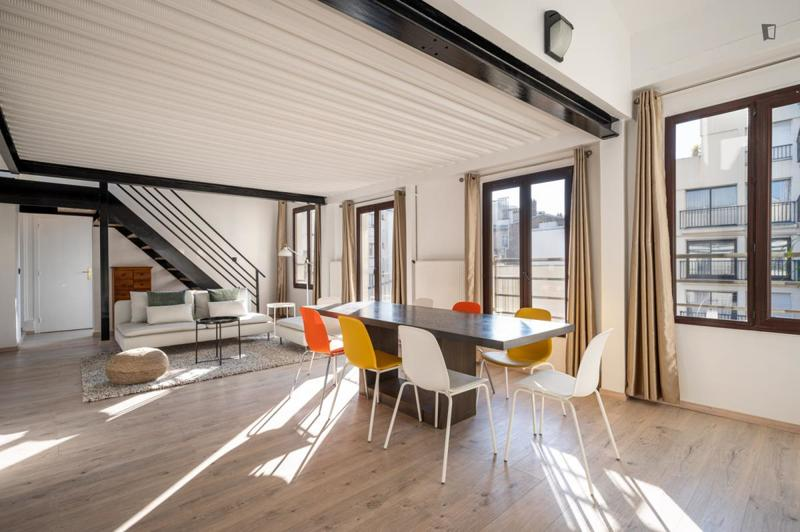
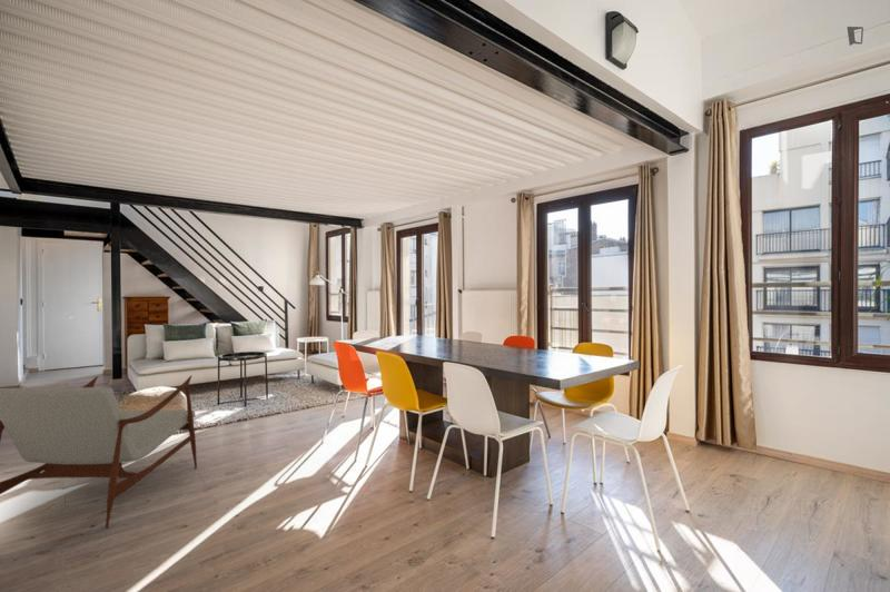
+ armchair [0,375,198,530]
